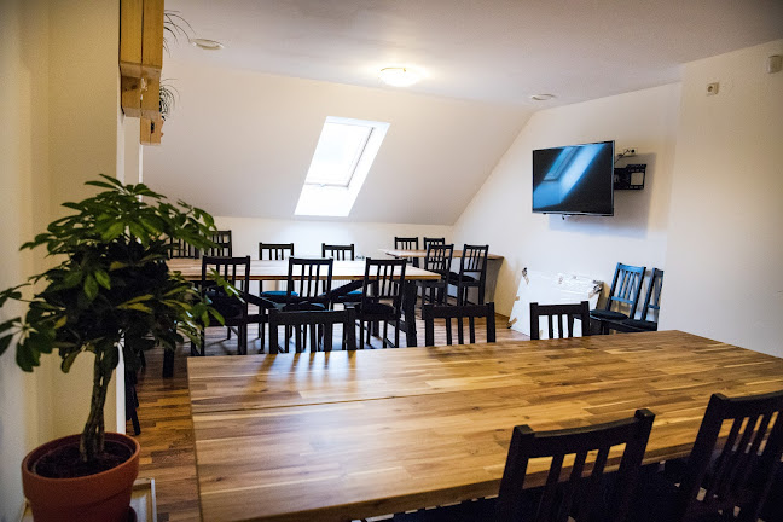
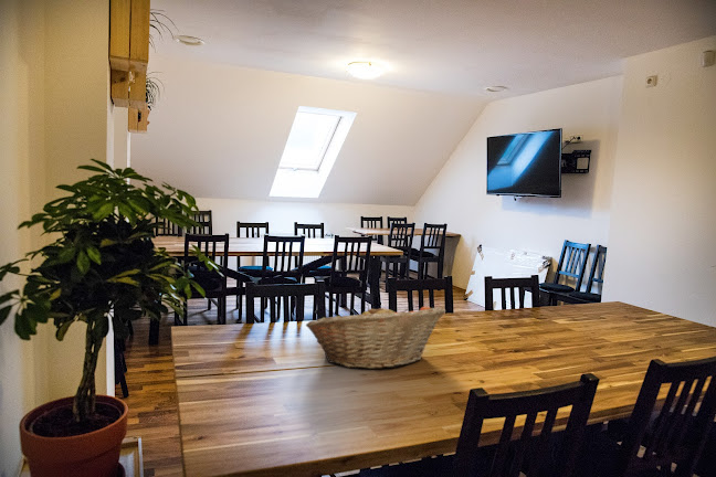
+ fruit basket [305,303,446,370]
